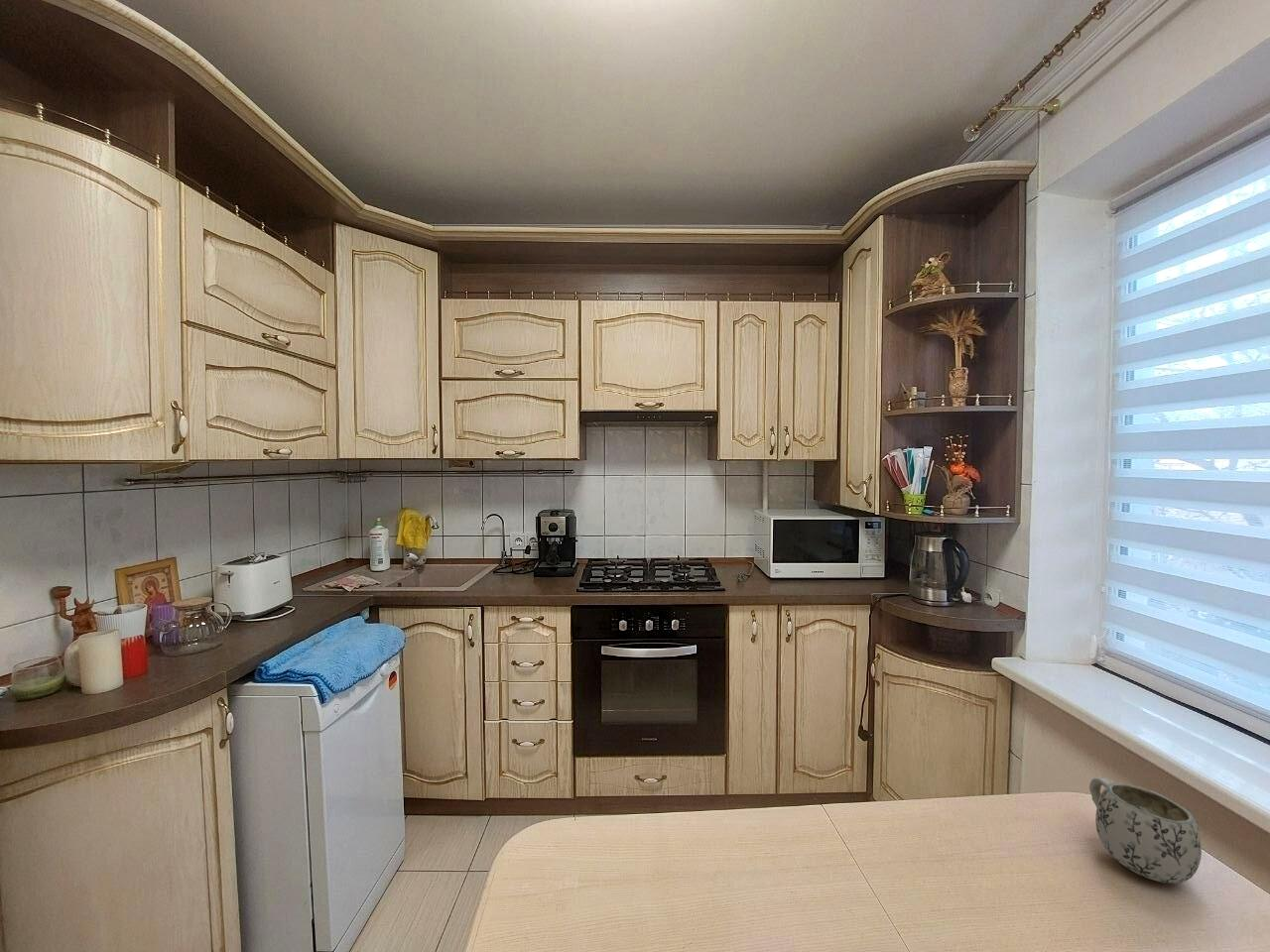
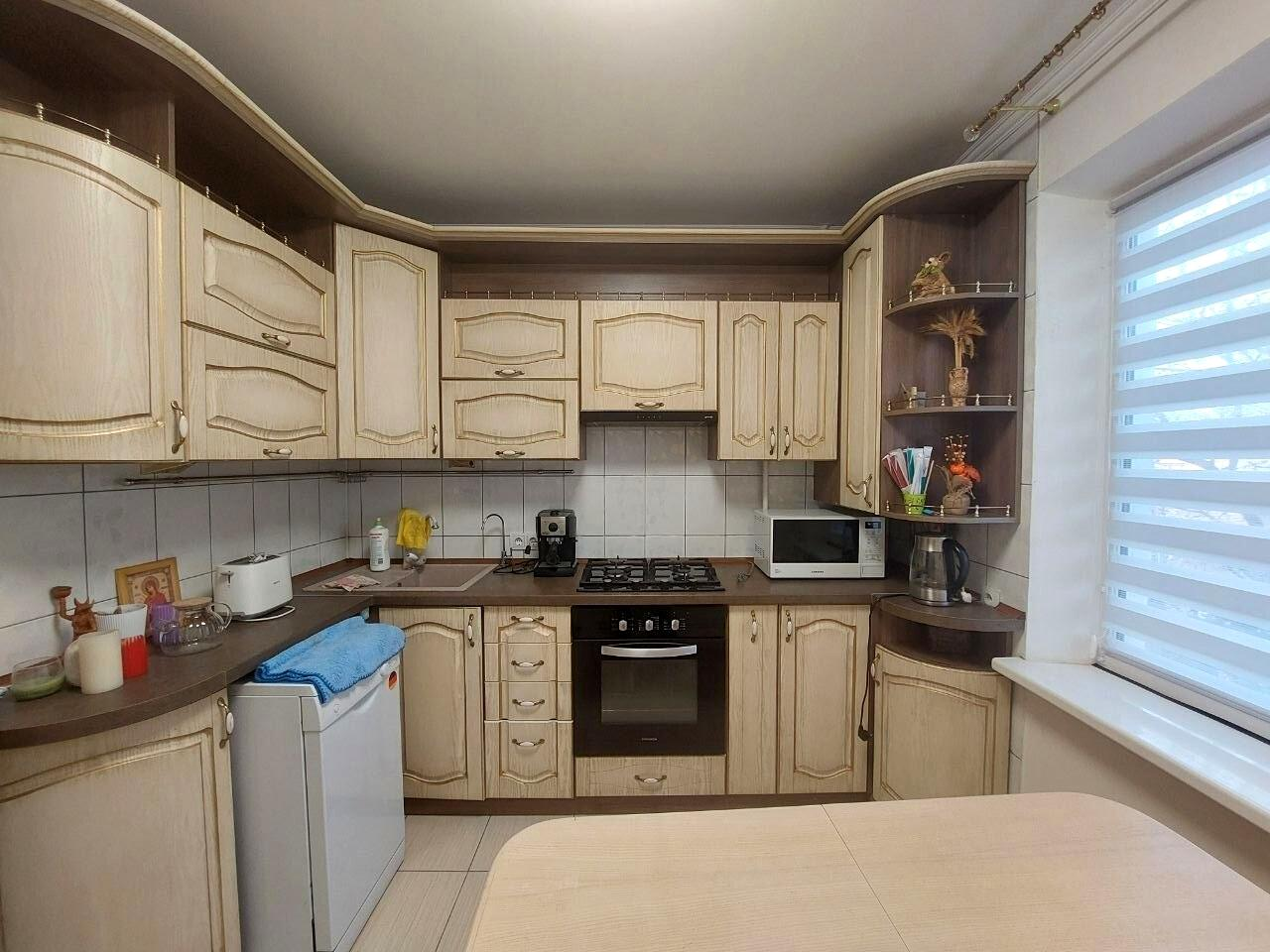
- mug [1088,776,1203,884]
